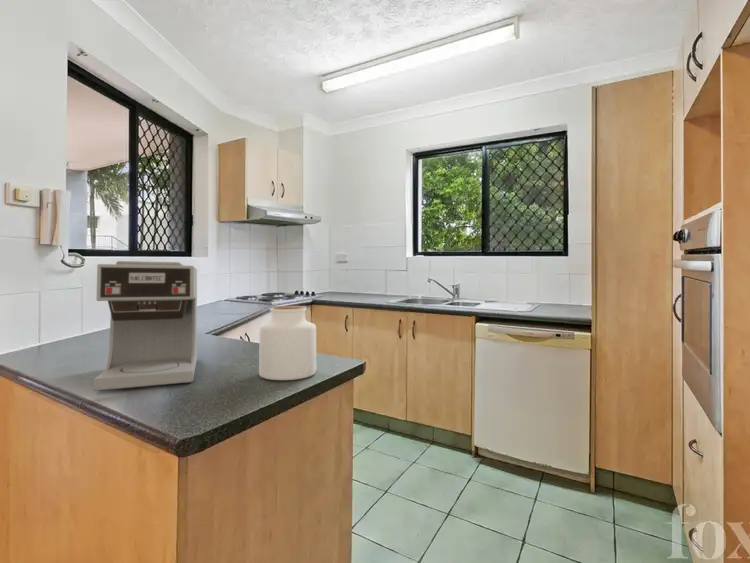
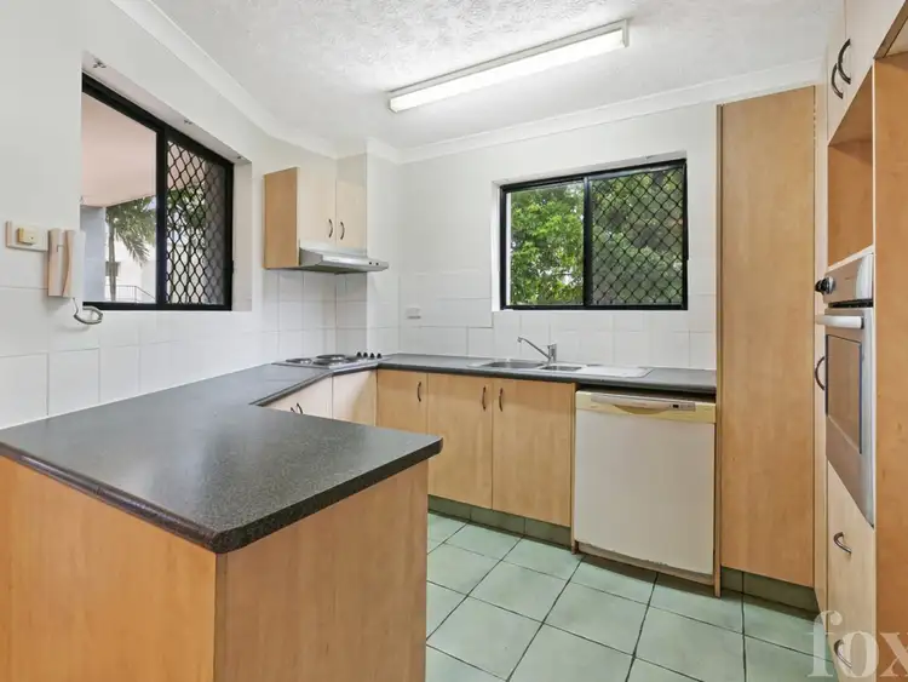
- jar [258,305,317,381]
- coffee maker [93,260,198,392]
